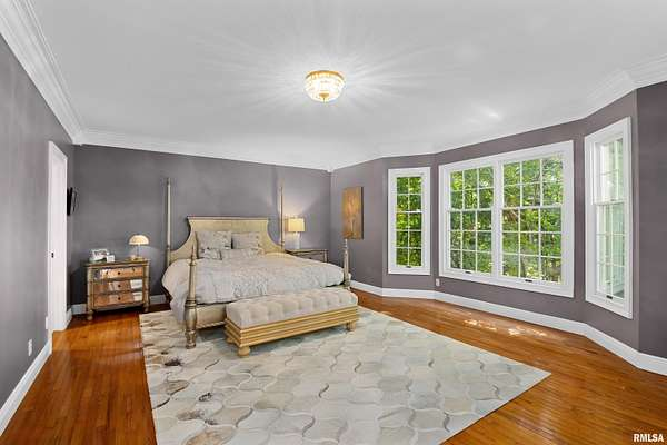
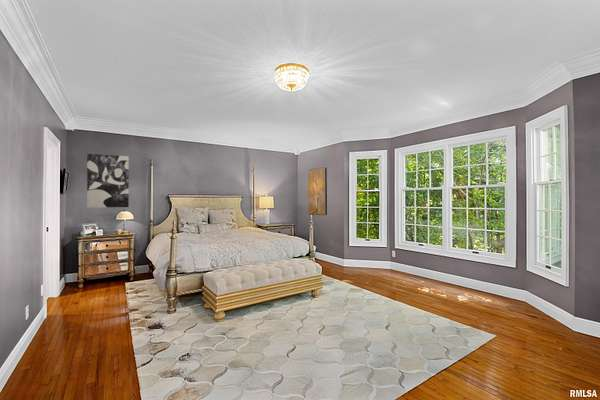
+ wall art [86,153,130,209]
